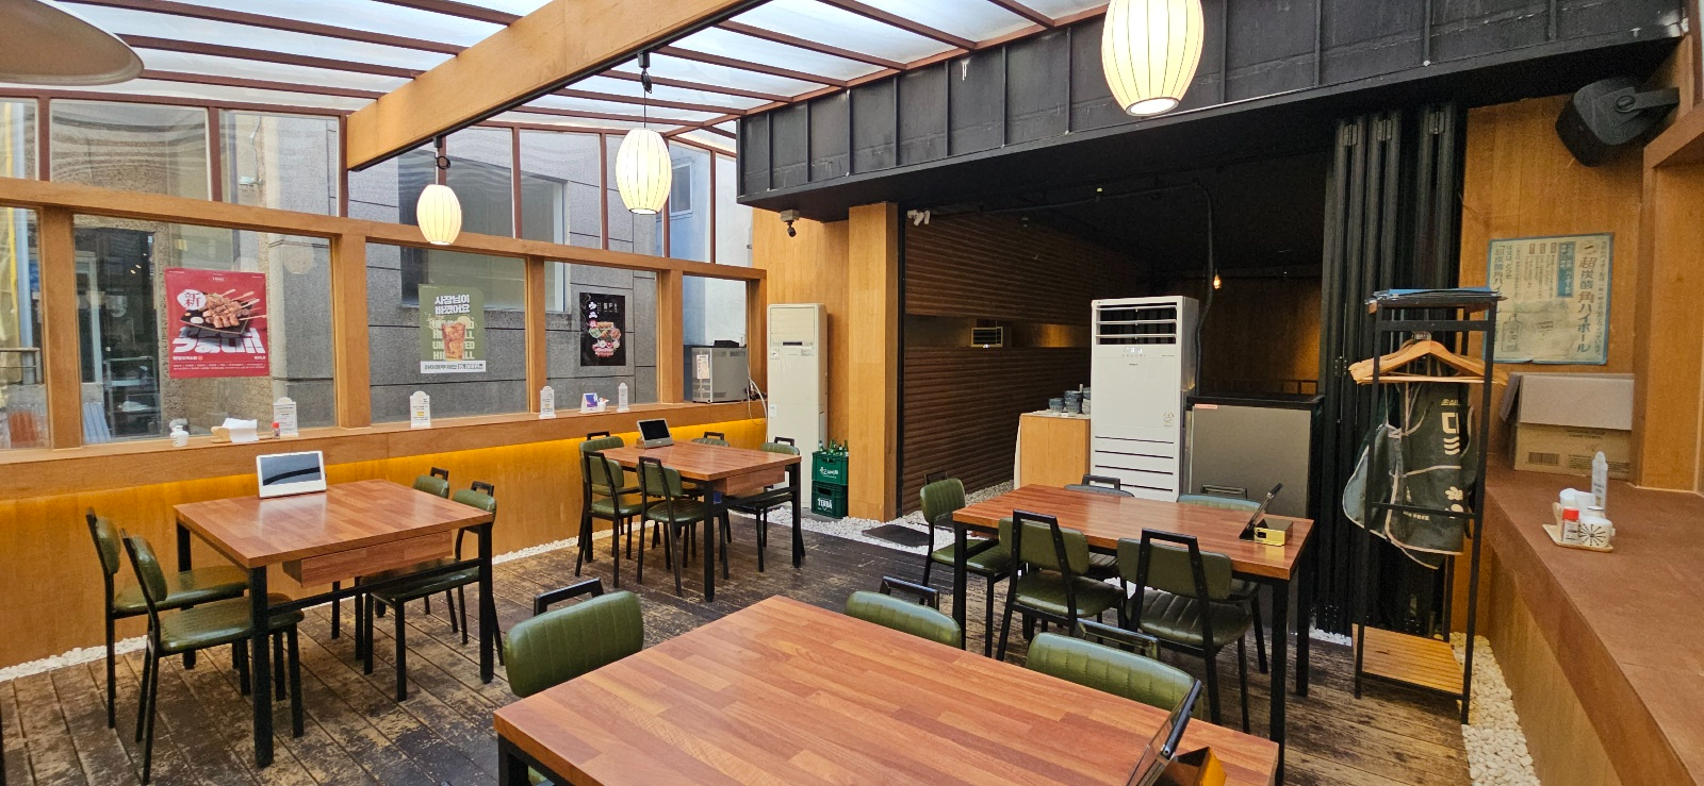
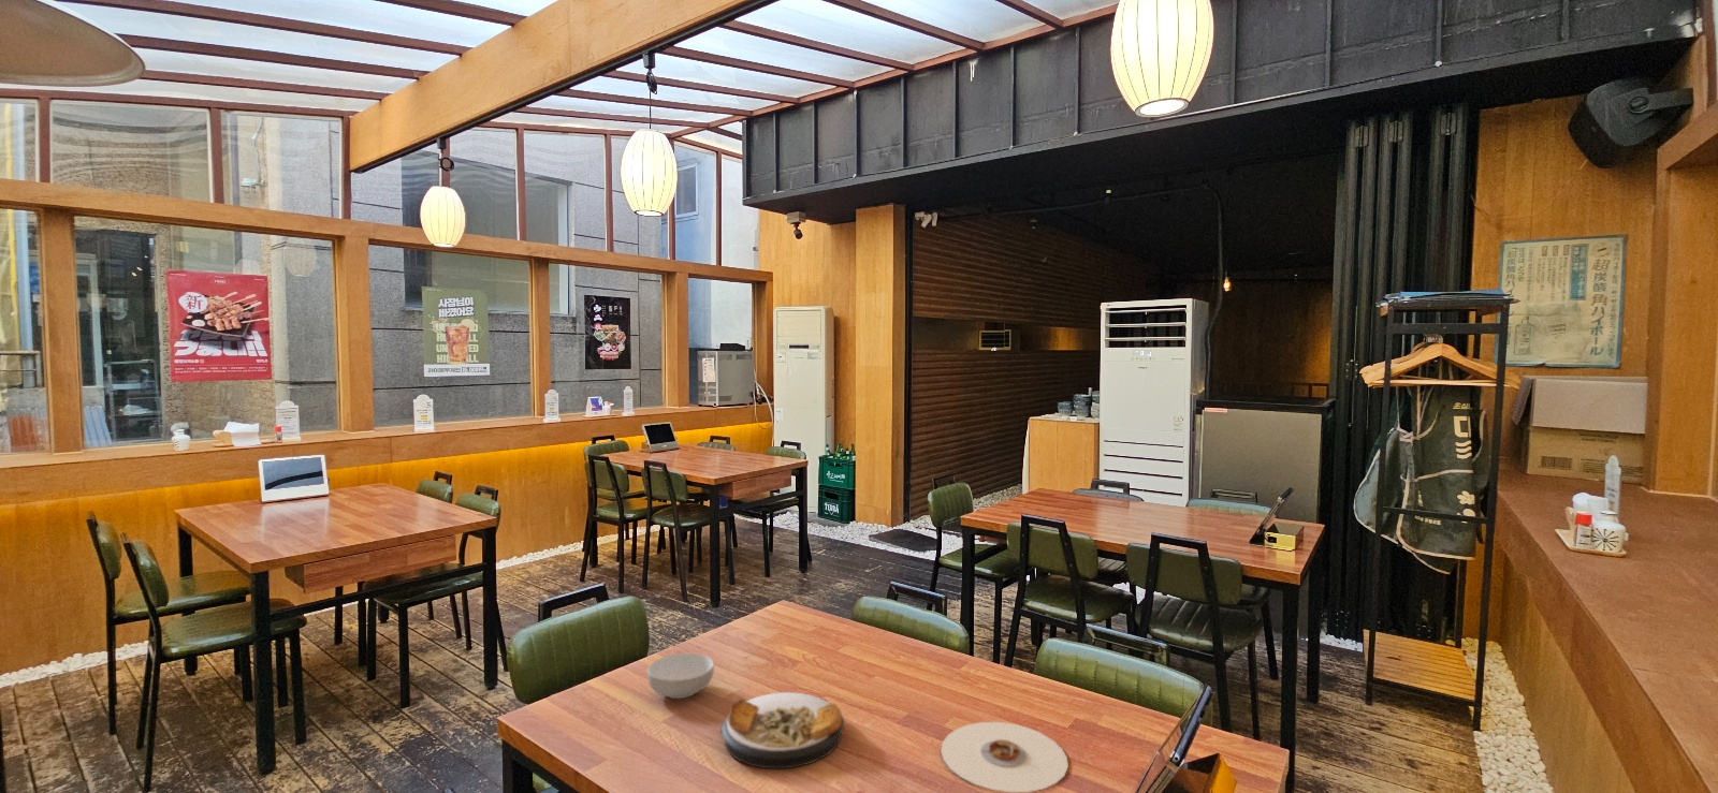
+ plate [940,721,1069,793]
+ cereal bowl [646,653,715,700]
+ plate [721,691,845,769]
